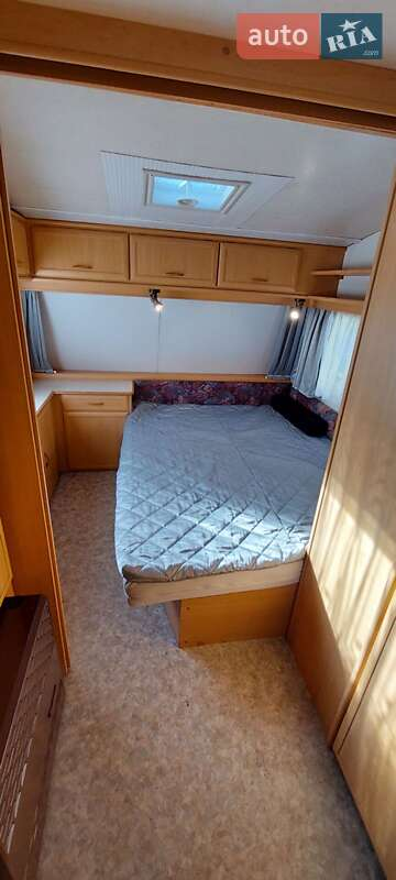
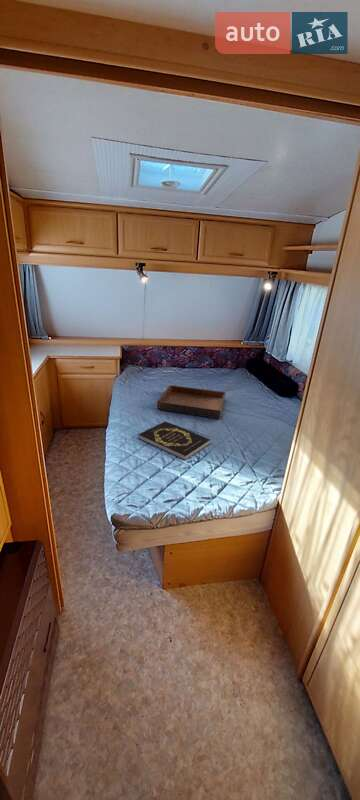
+ book [137,420,212,461]
+ serving tray [156,384,227,420]
